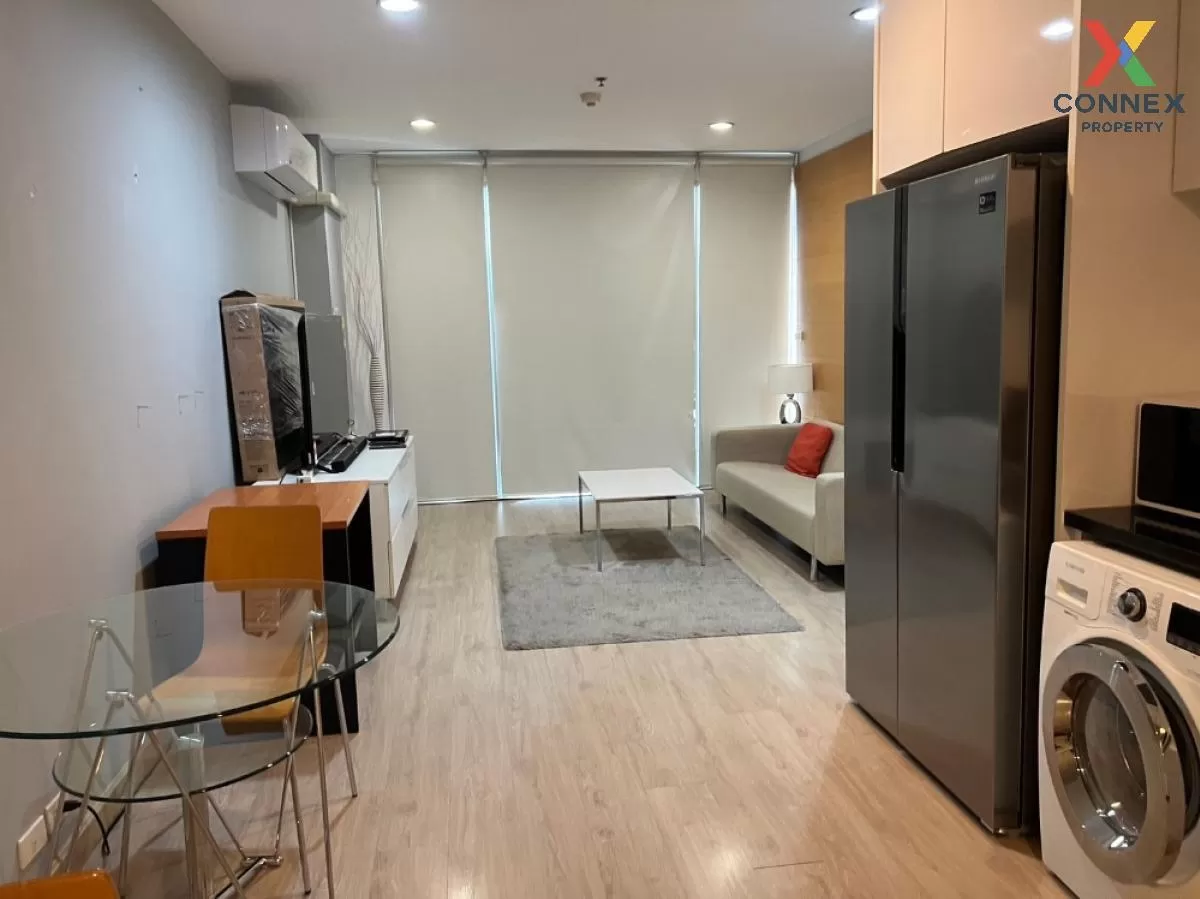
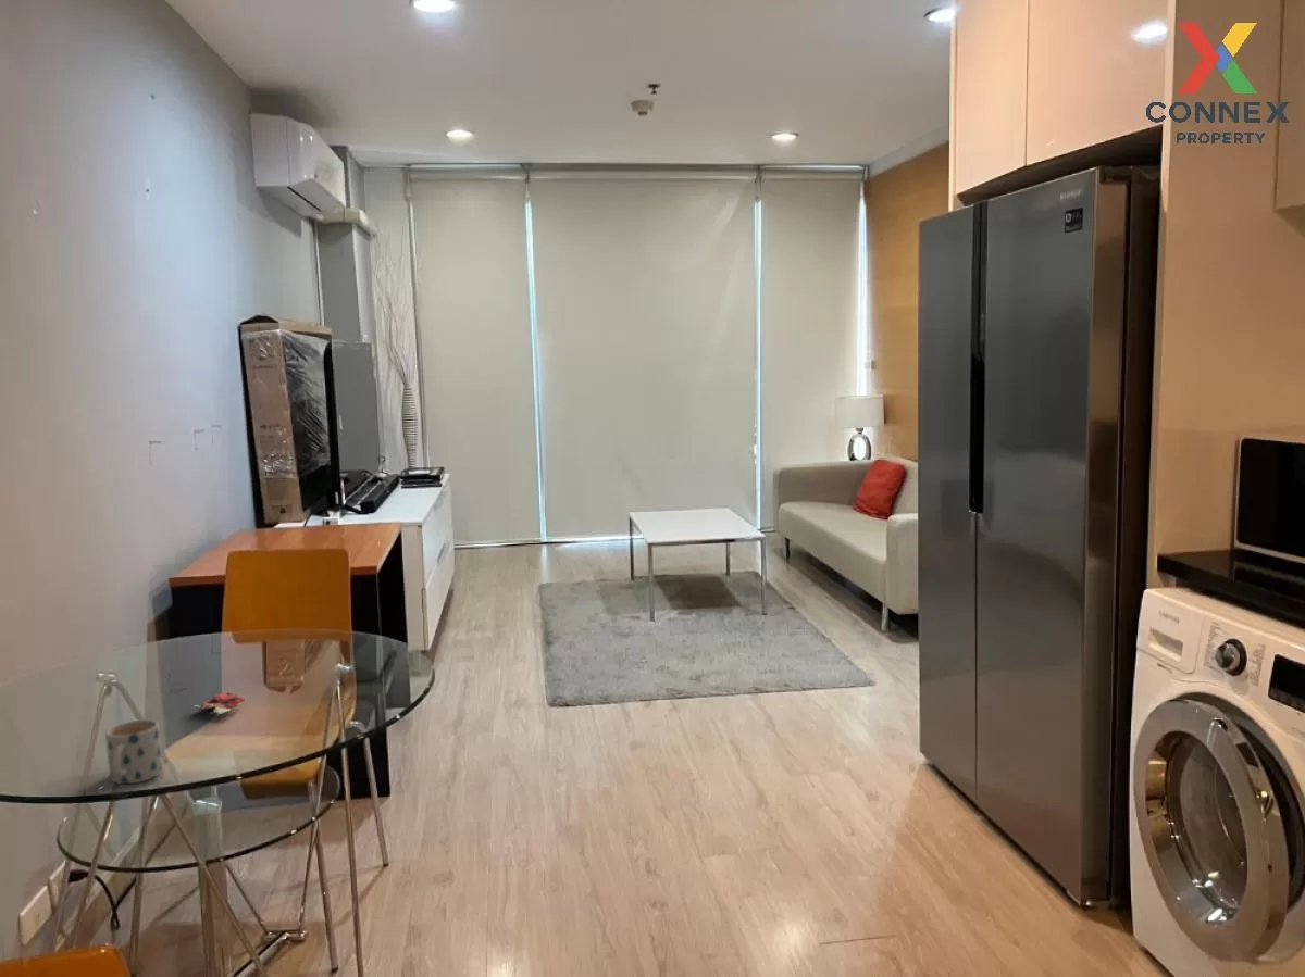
+ dried flowers [192,692,246,717]
+ mug [104,718,163,785]
